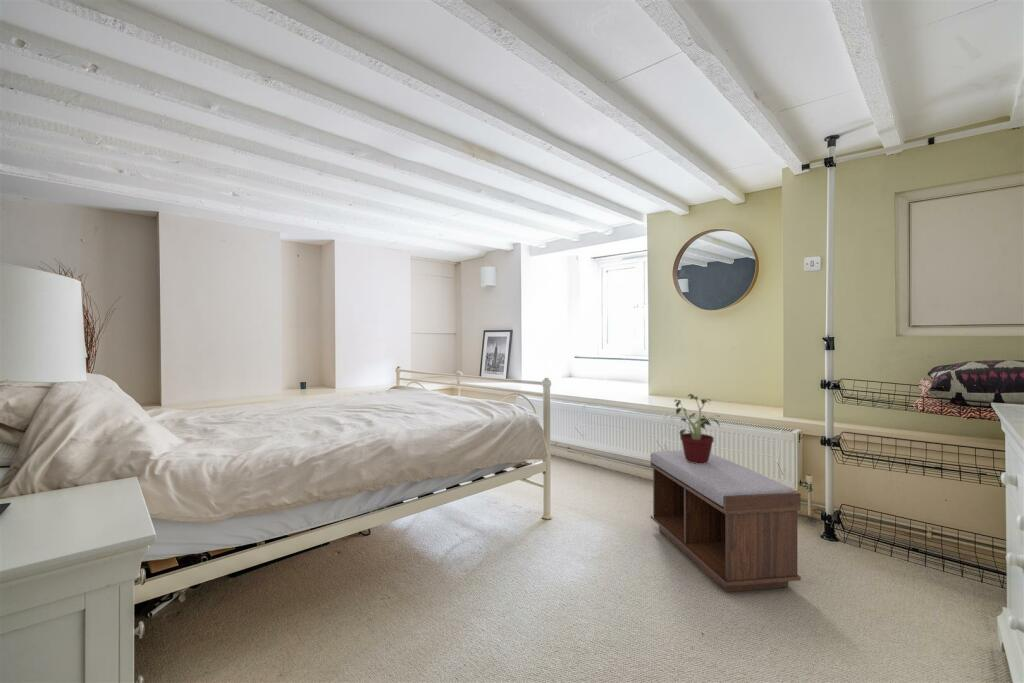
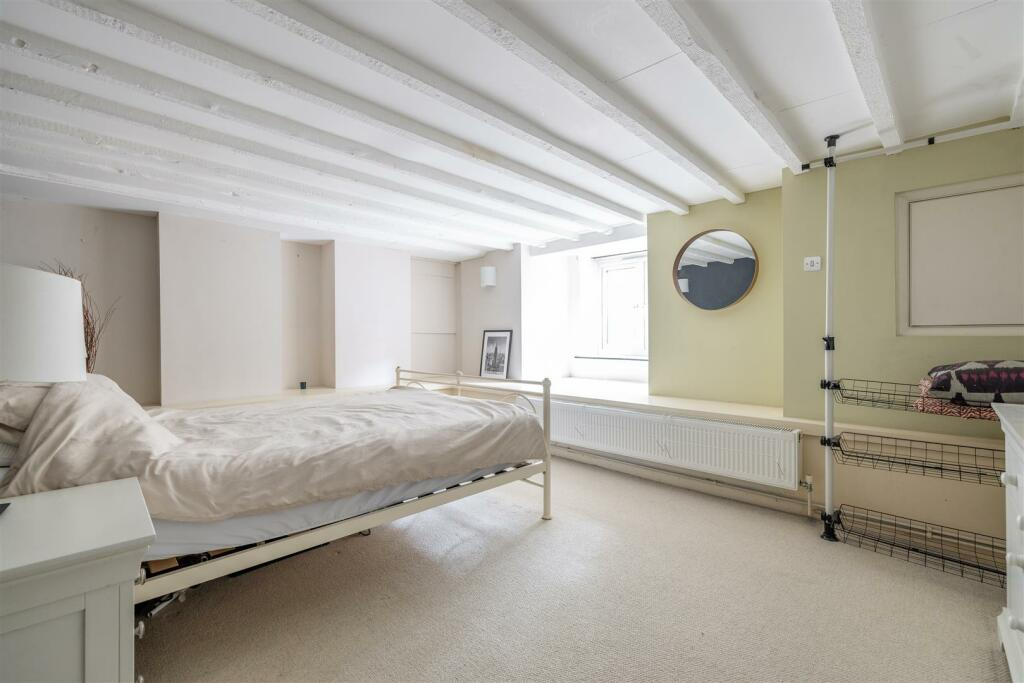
- bench [650,449,802,593]
- potted plant [673,393,721,464]
